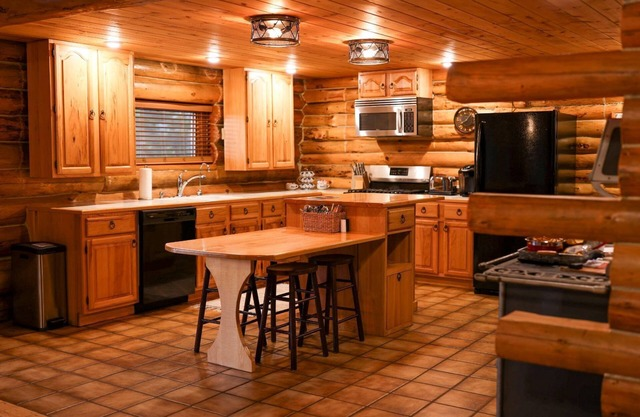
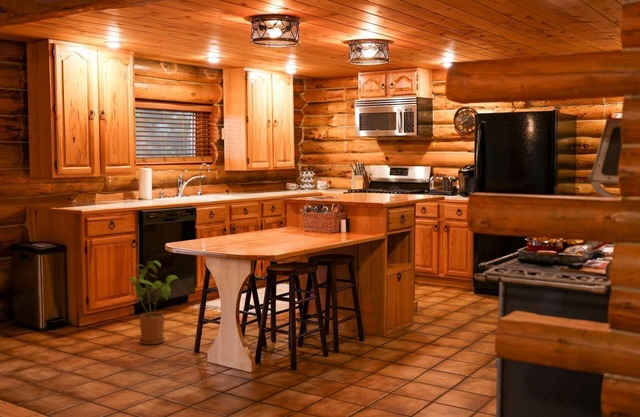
+ house plant [128,260,180,346]
